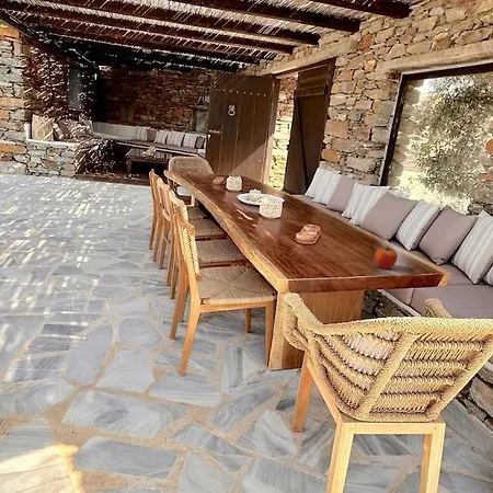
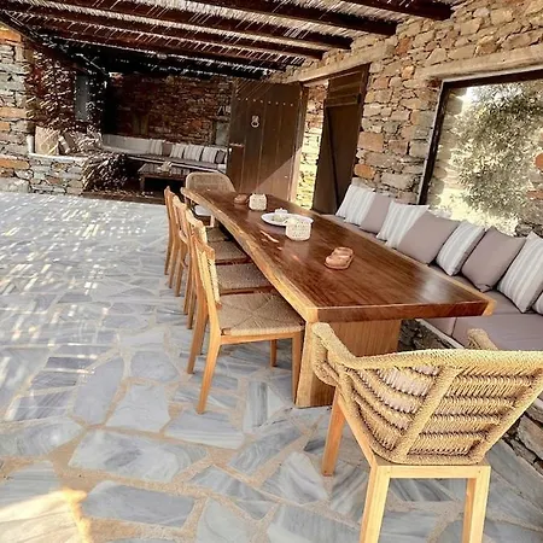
- apple [374,244,399,270]
